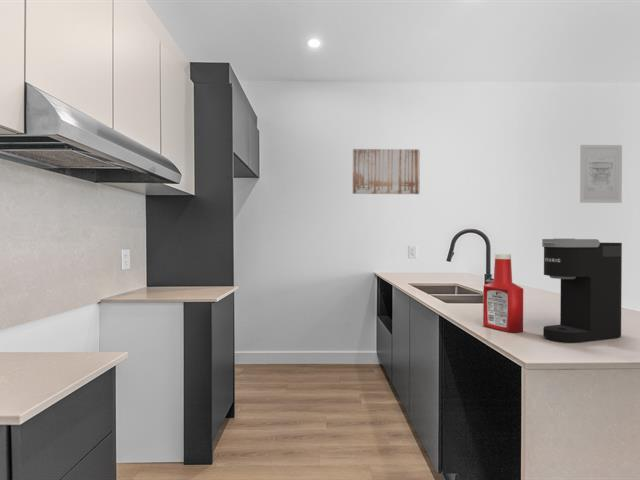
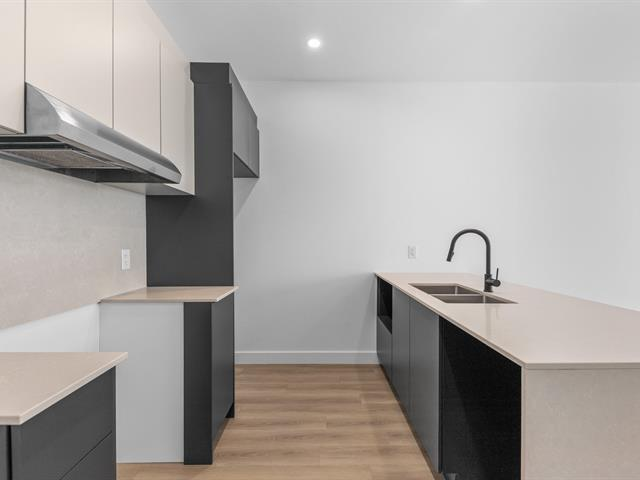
- soap bottle [482,253,524,333]
- coffee maker [541,238,623,343]
- wall art [352,148,421,195]
- wall art [579,144,623,204]
